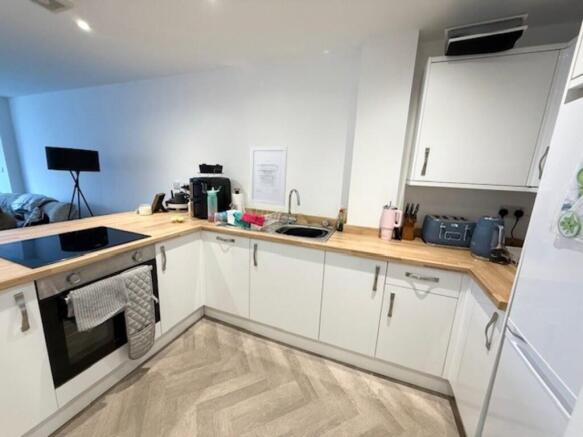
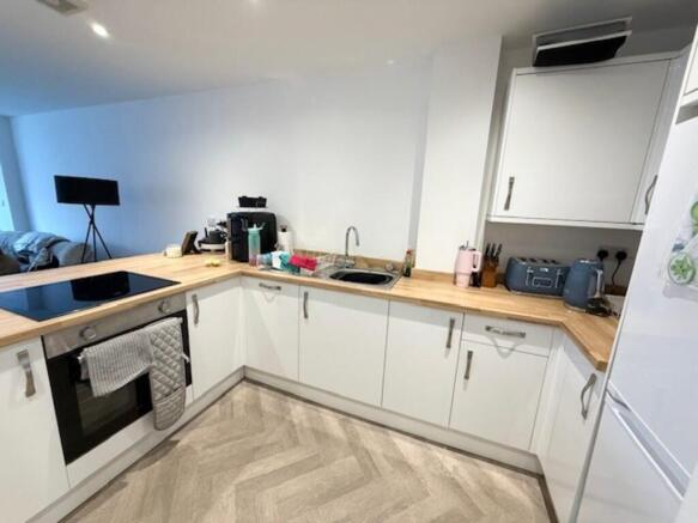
- wall art [249,146,288,207]
